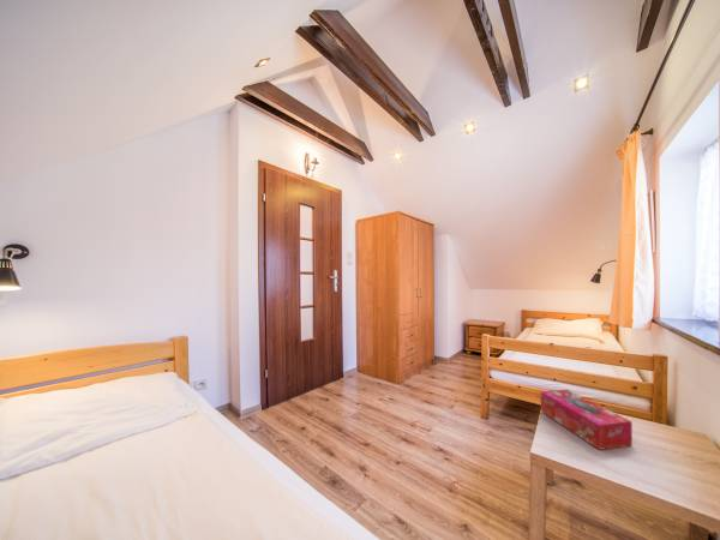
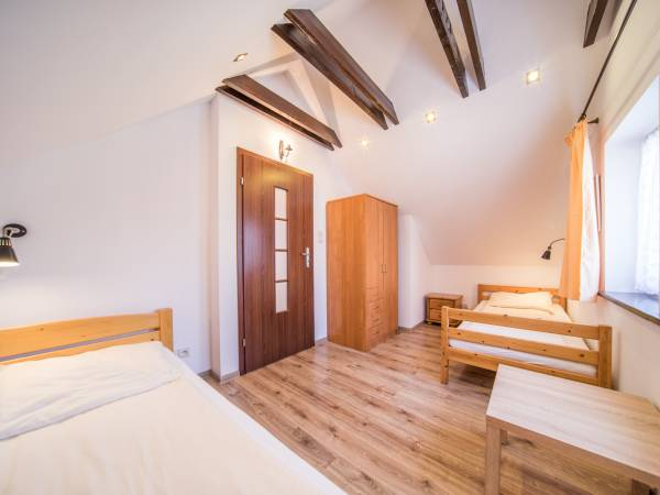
- tissue box [540,389,634,451]
